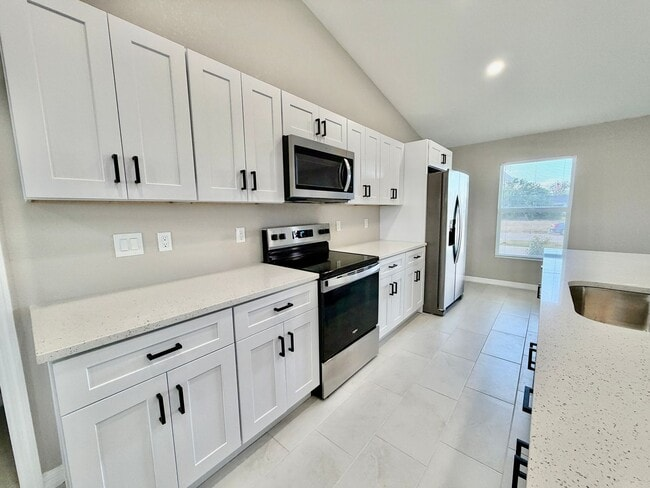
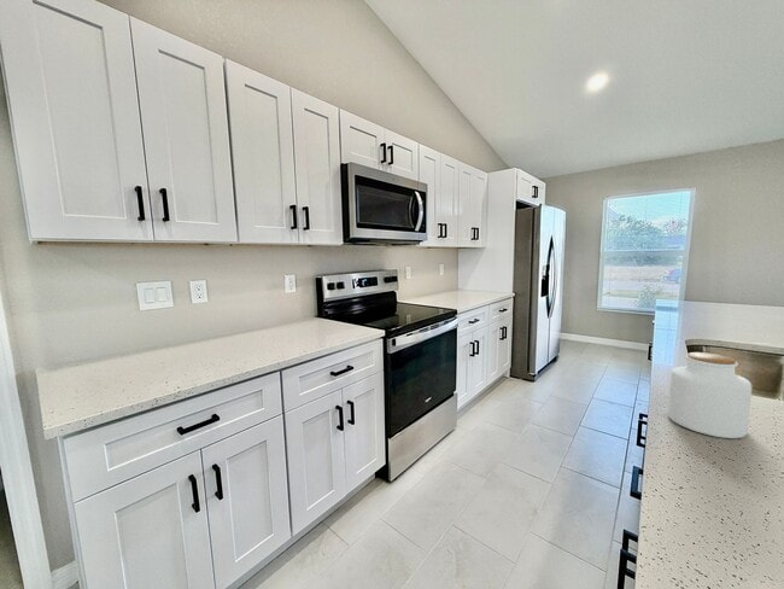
+ jar [667,351,753,439]
